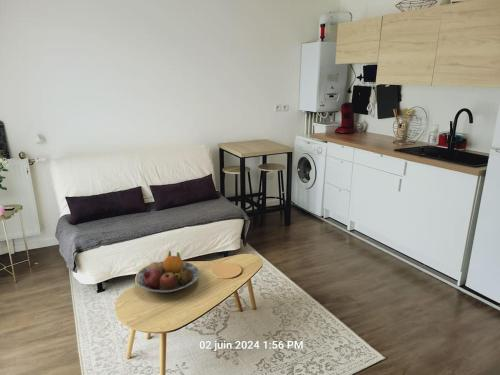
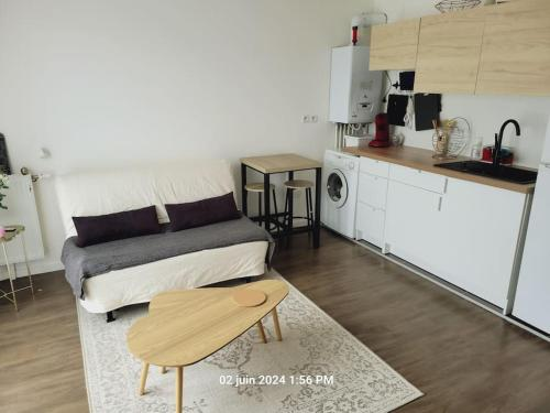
- fruit bowl [135,250,200,293]
